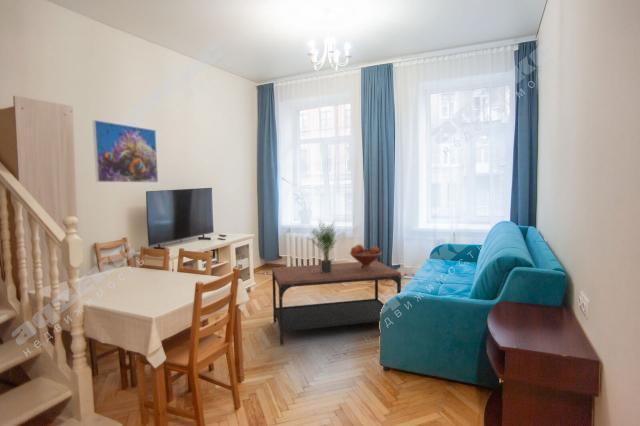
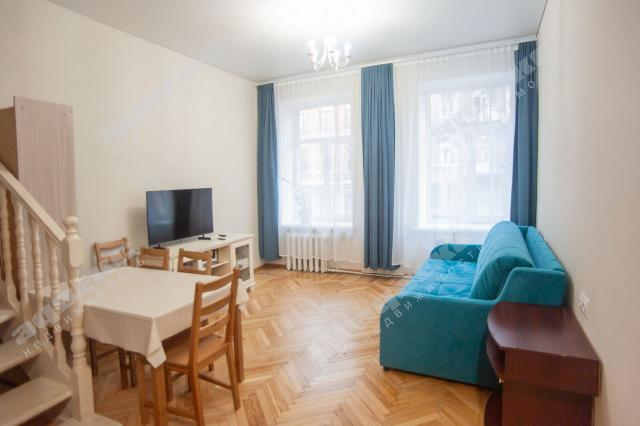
- fruit bowl [349,243,383,270]
- potted plant [302,219,342,273]
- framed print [91,119,159,183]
- coffee table [271,260,402,346]
